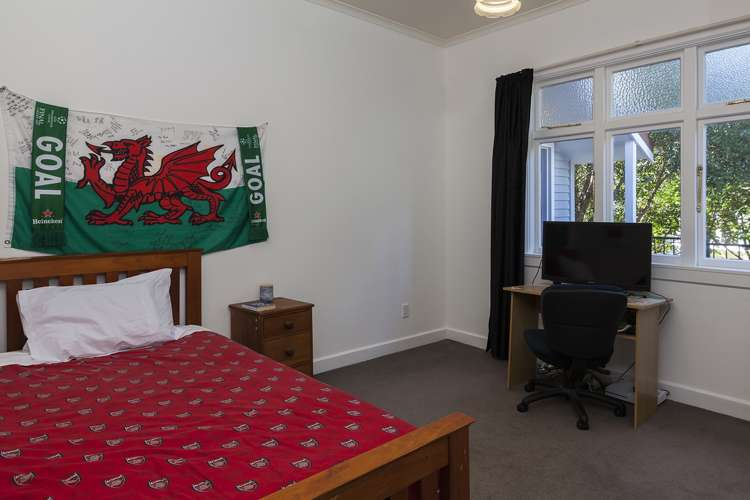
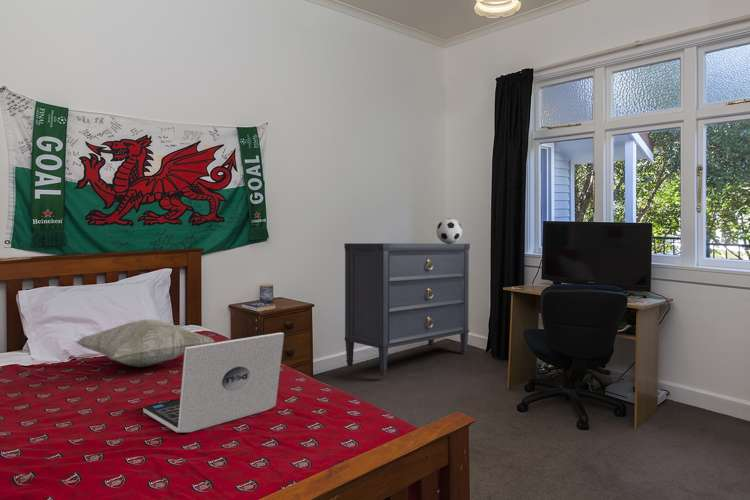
+ dresser [343,242,471,377]
+ laptop [142,331,285,434]
+ decorative pillow [75,318,216,368]
+ soccer ball [435,217,463,244]
